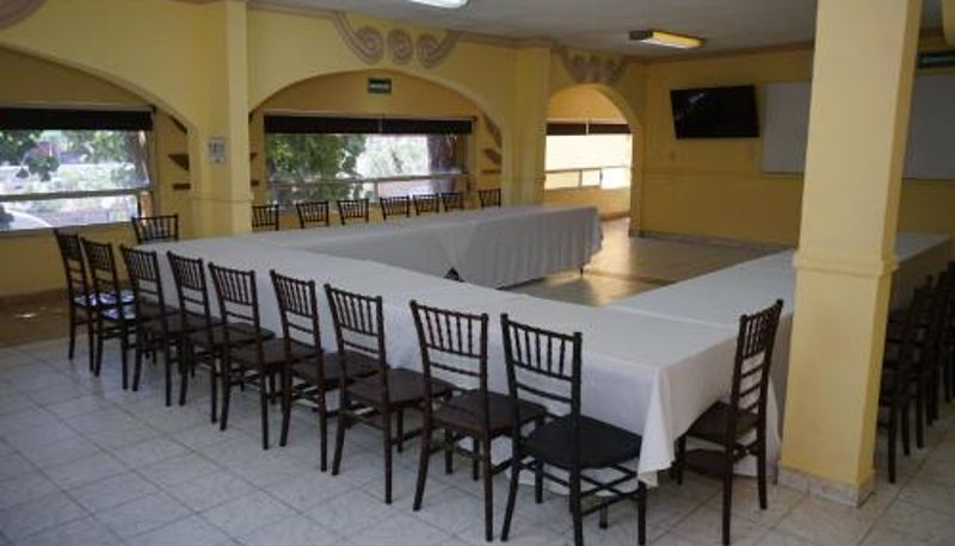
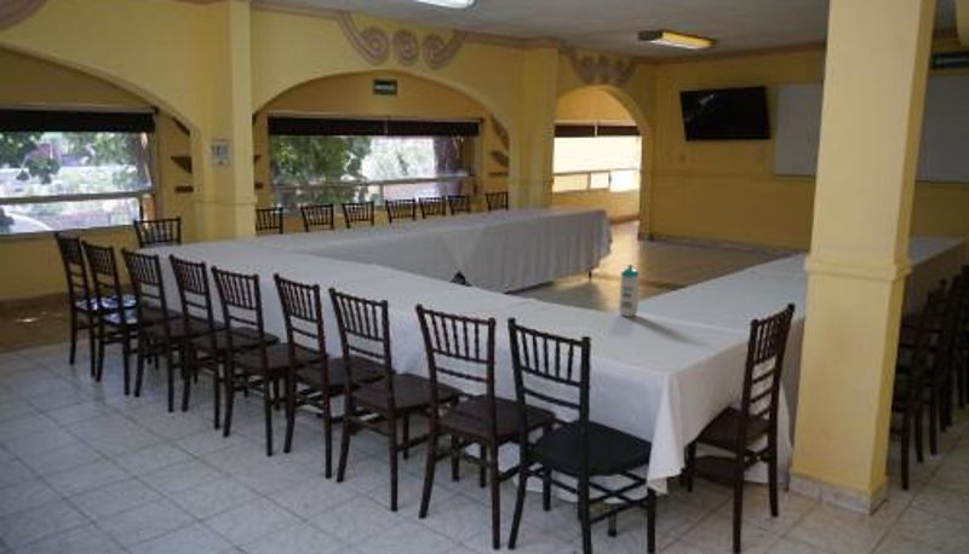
+ water bottle [618,264,641,318]
